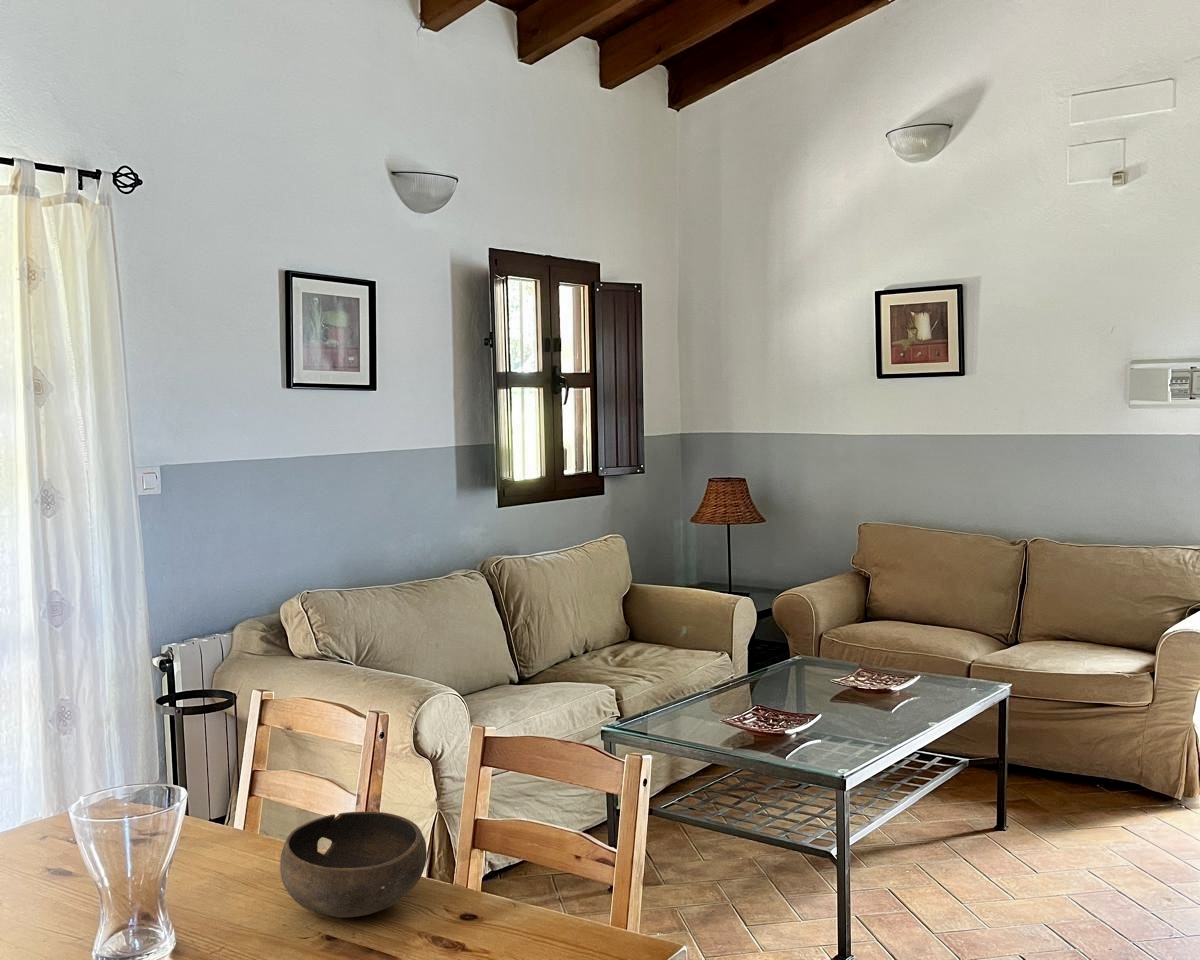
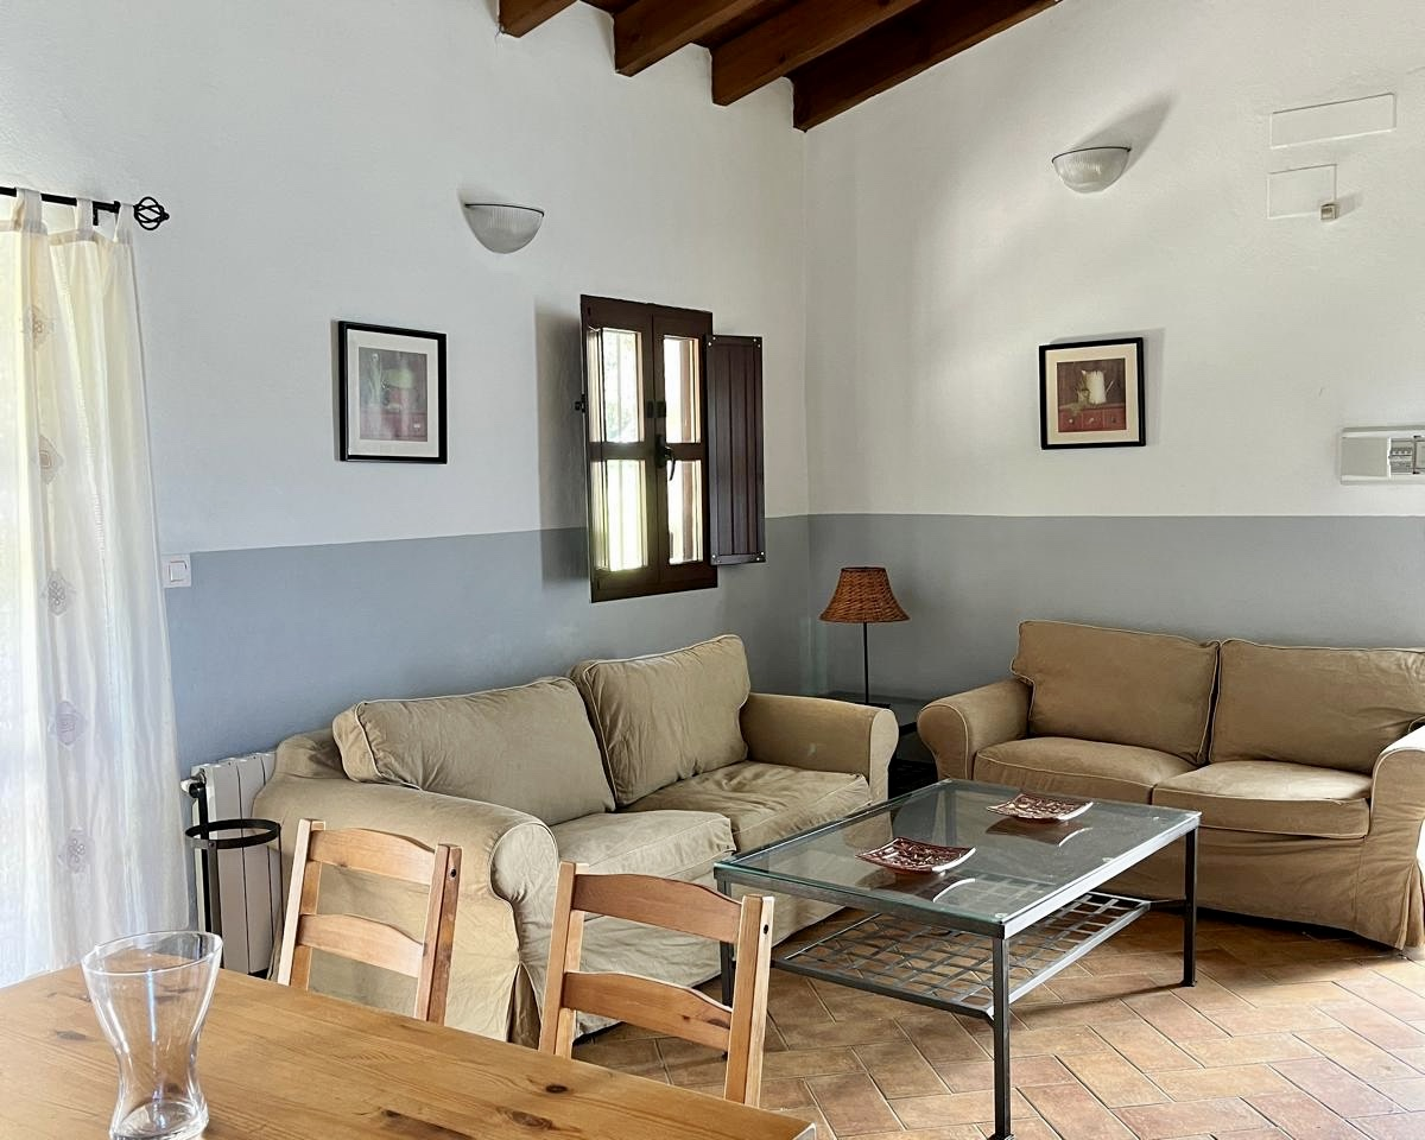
- bowl [279,811,428,919]
